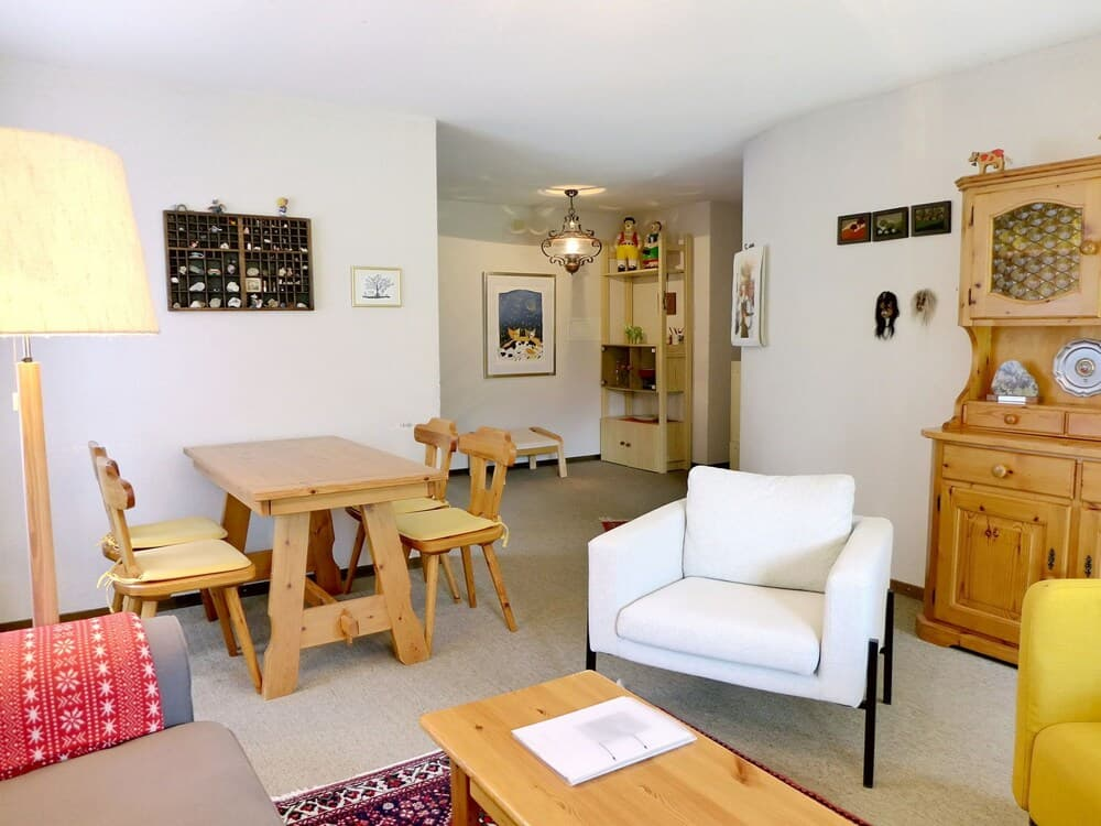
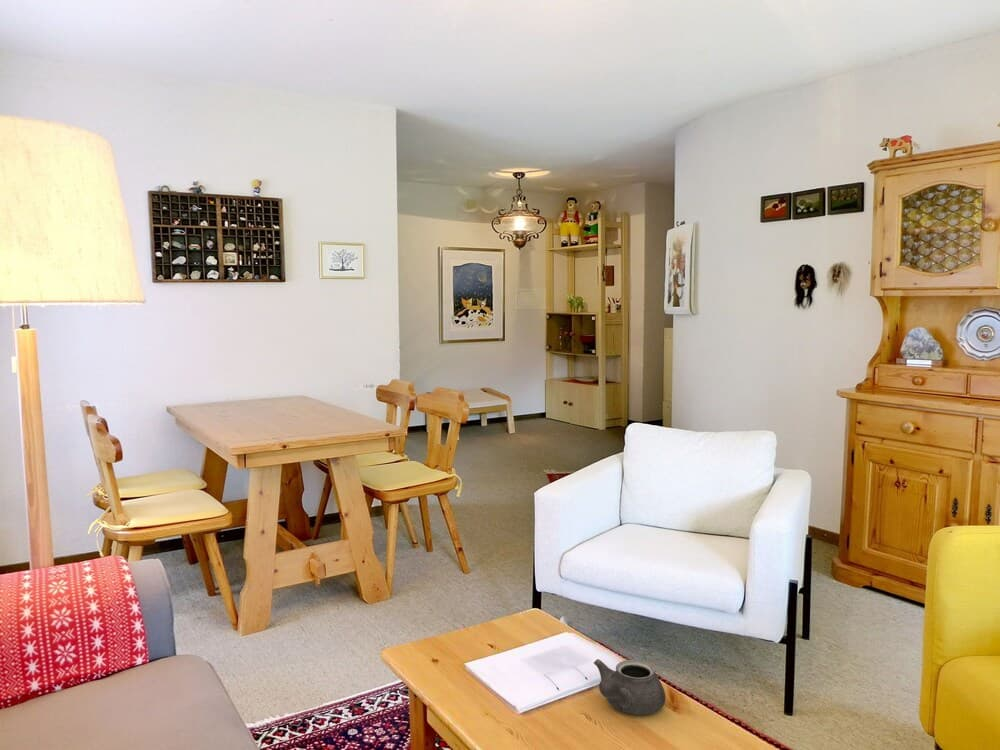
+ teapot [593,658,666,716]
